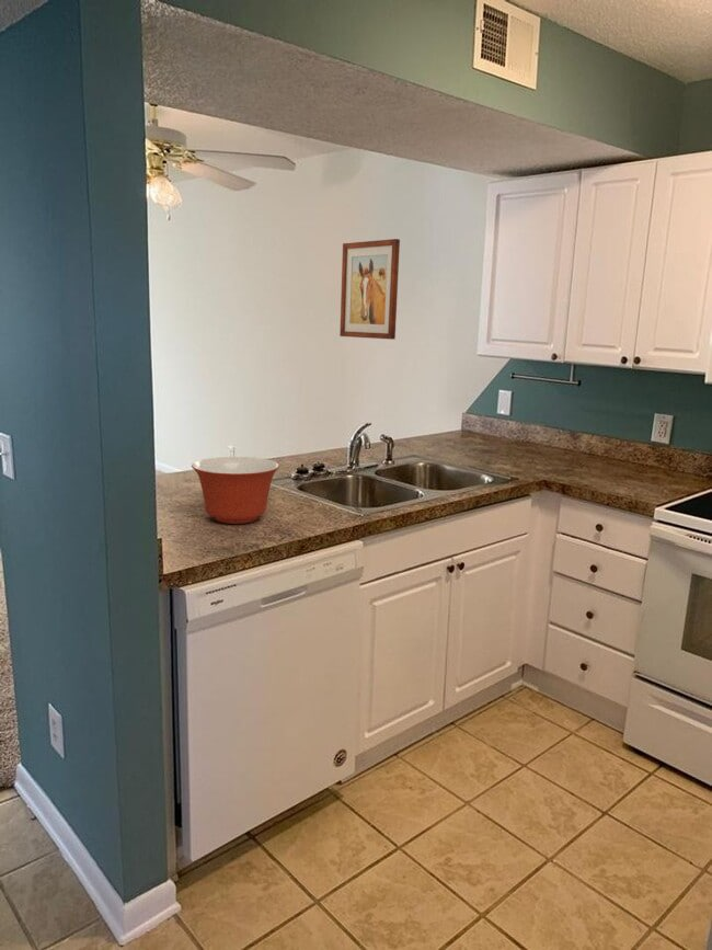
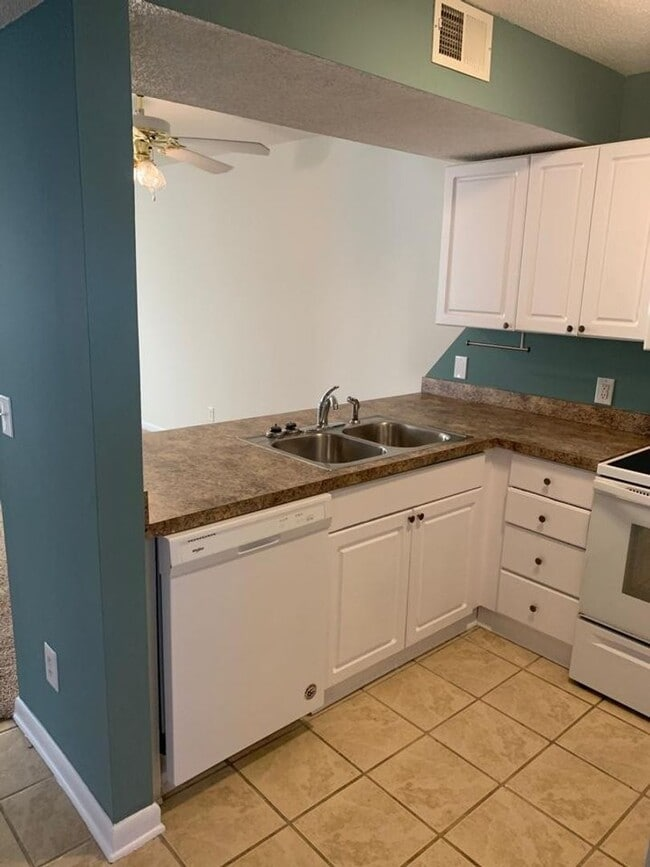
- wall art [338,238,401,341]
- mixing bowl [191,456,280,525]
